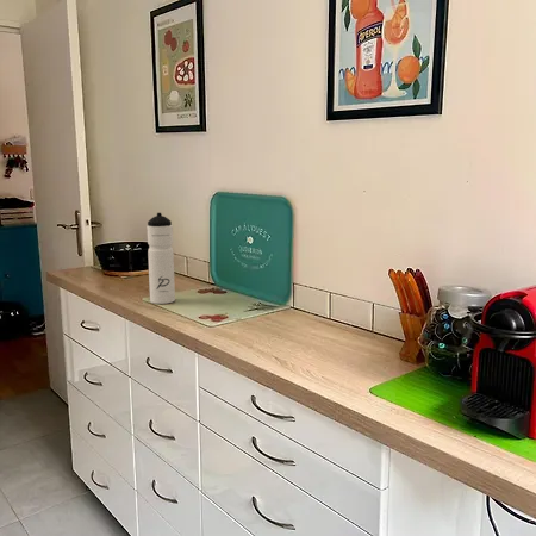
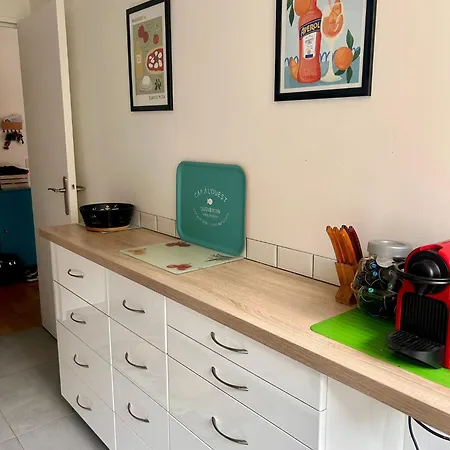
- water bottle [145,212,176,305]
